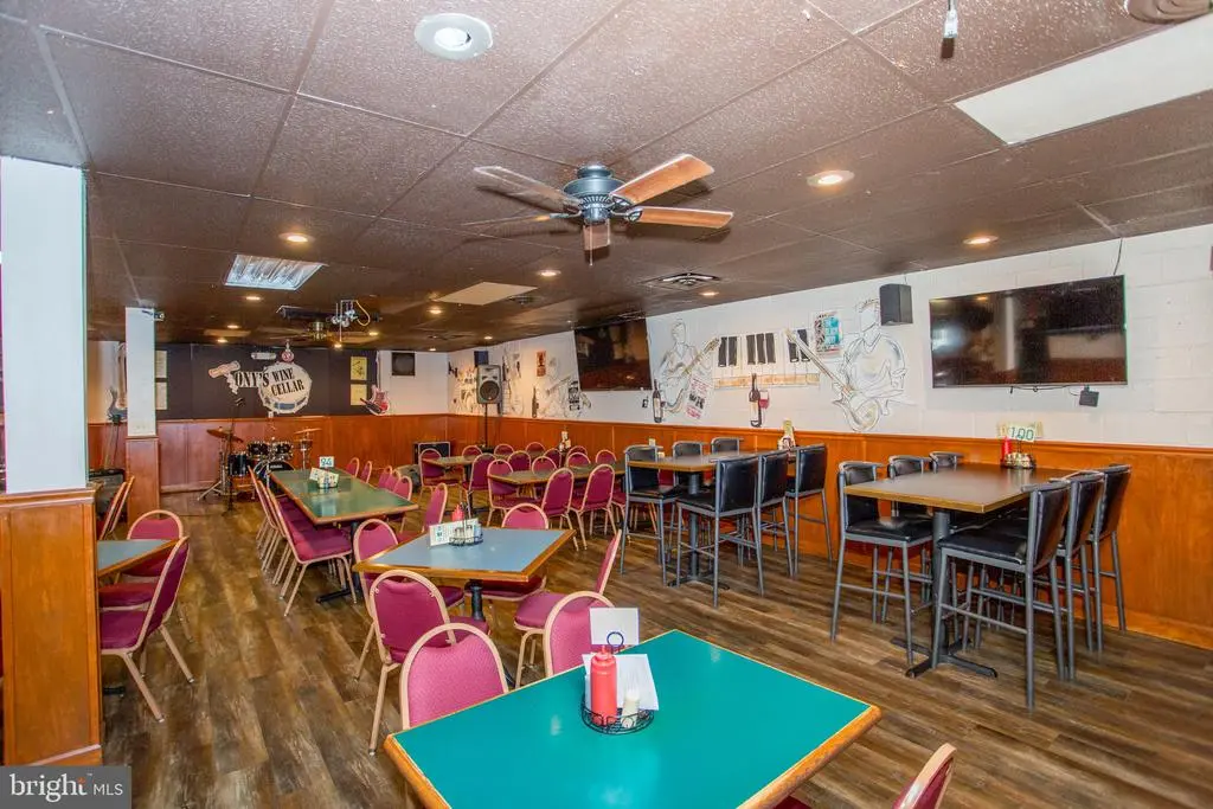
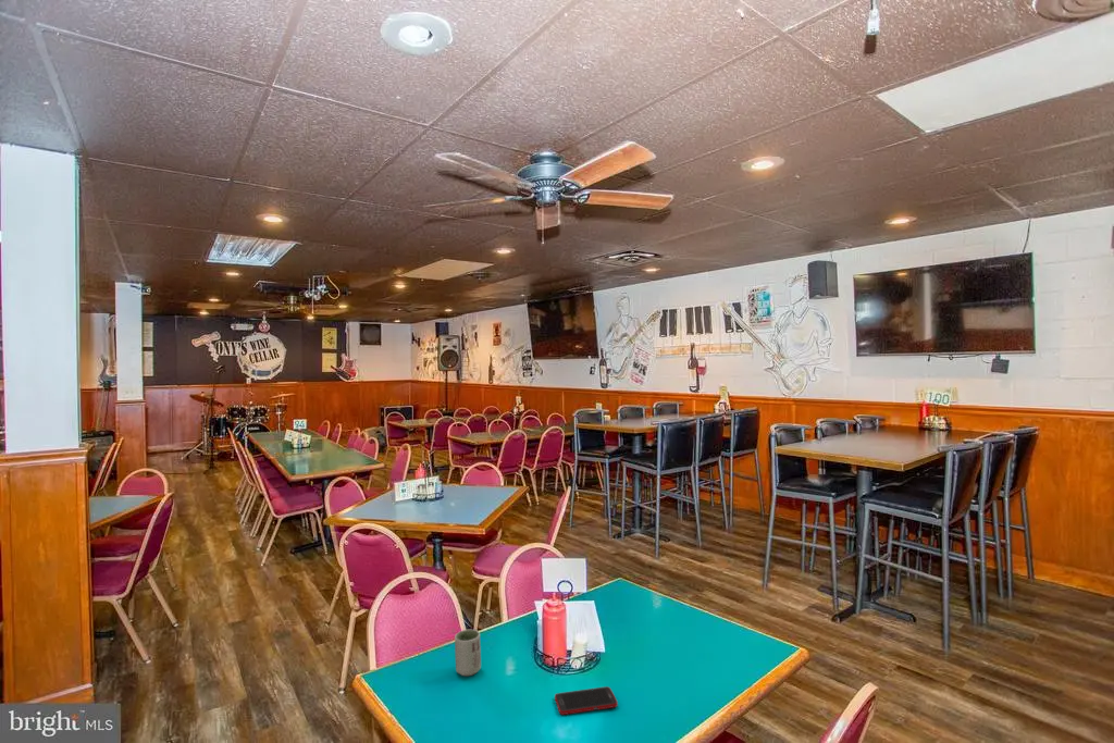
+ cell phone [554,685,619,716]
+ cup [454,629,482,677]
